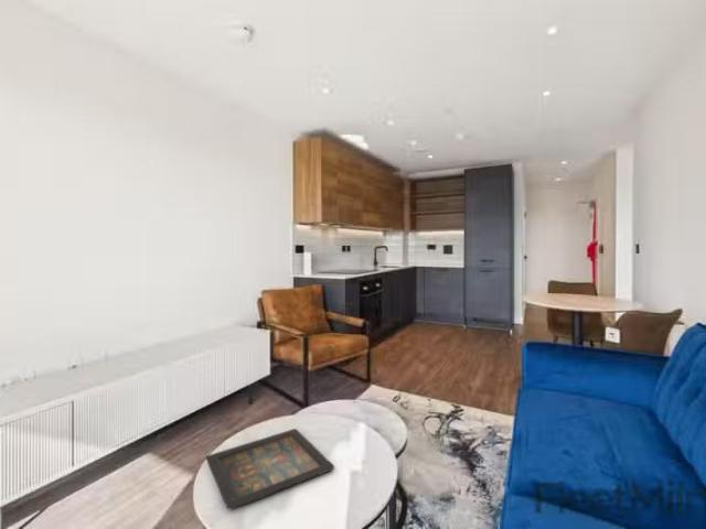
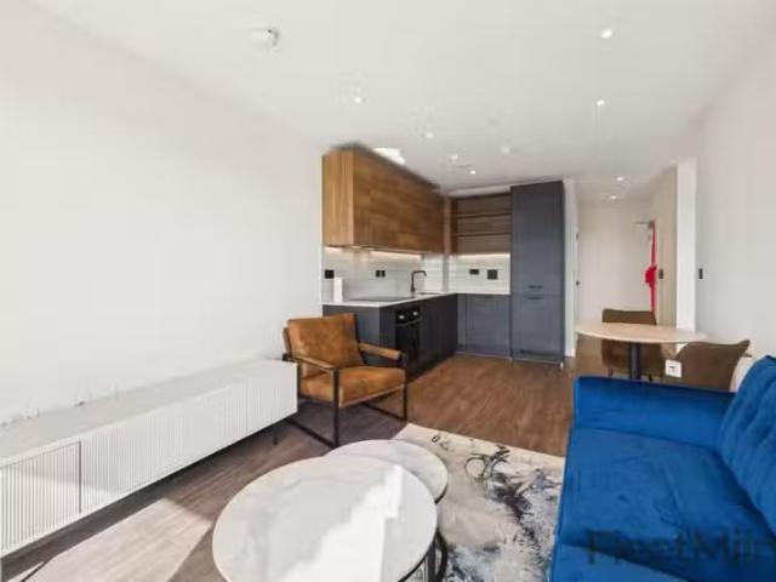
- icon panel [204,428,335,511]
